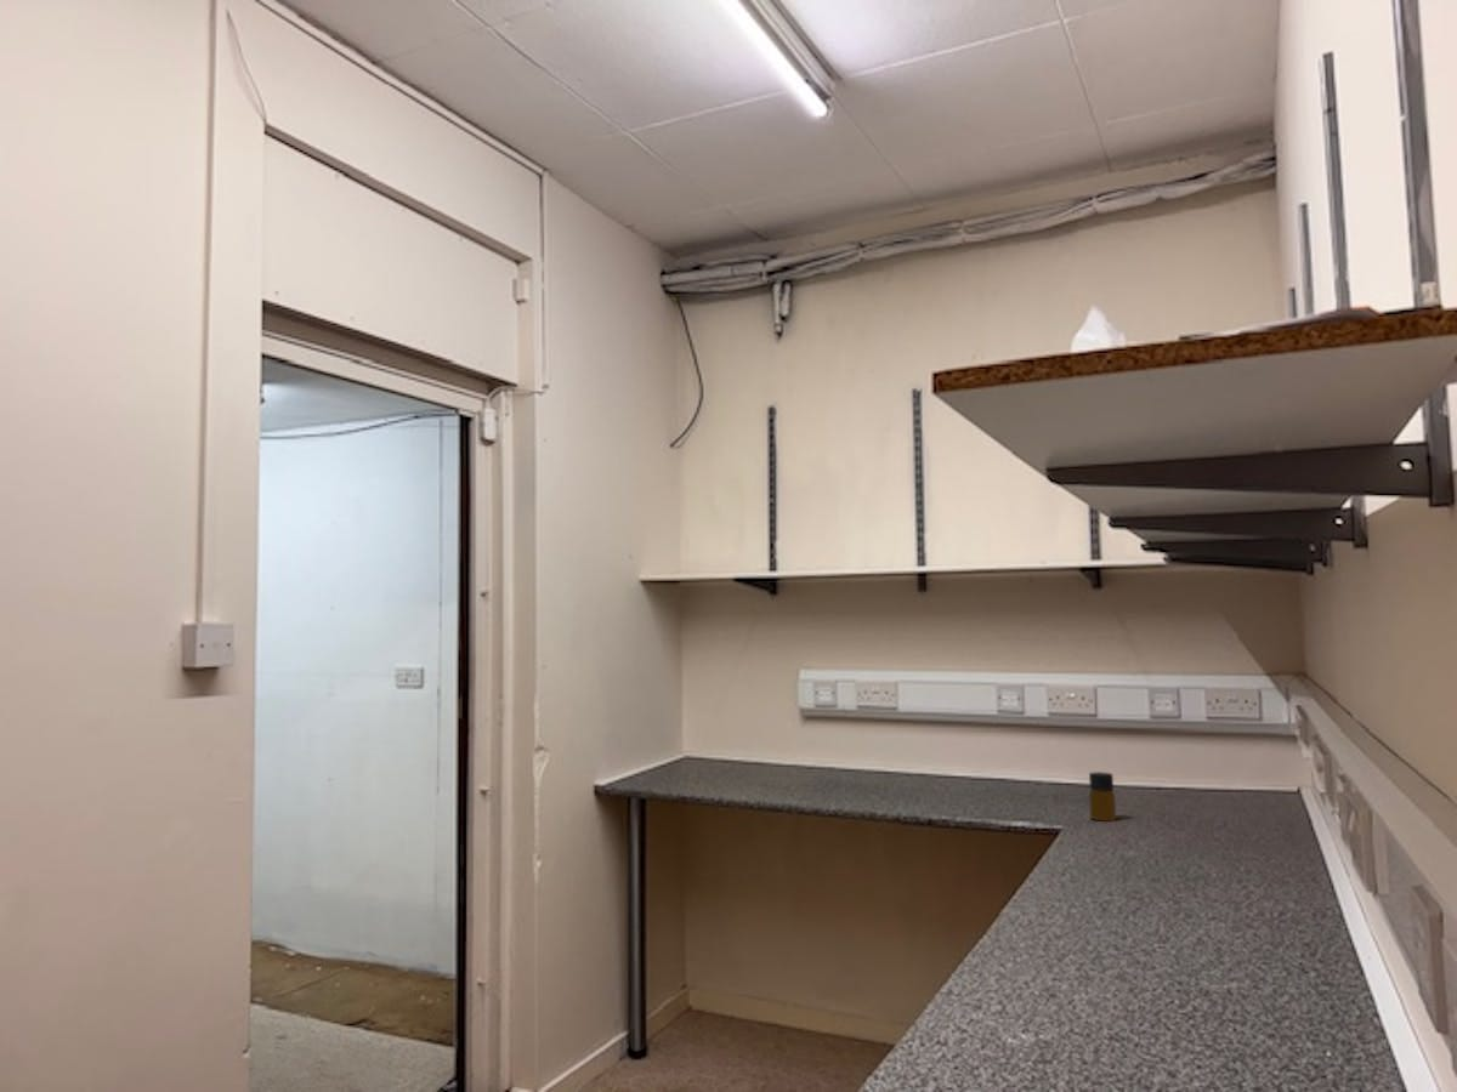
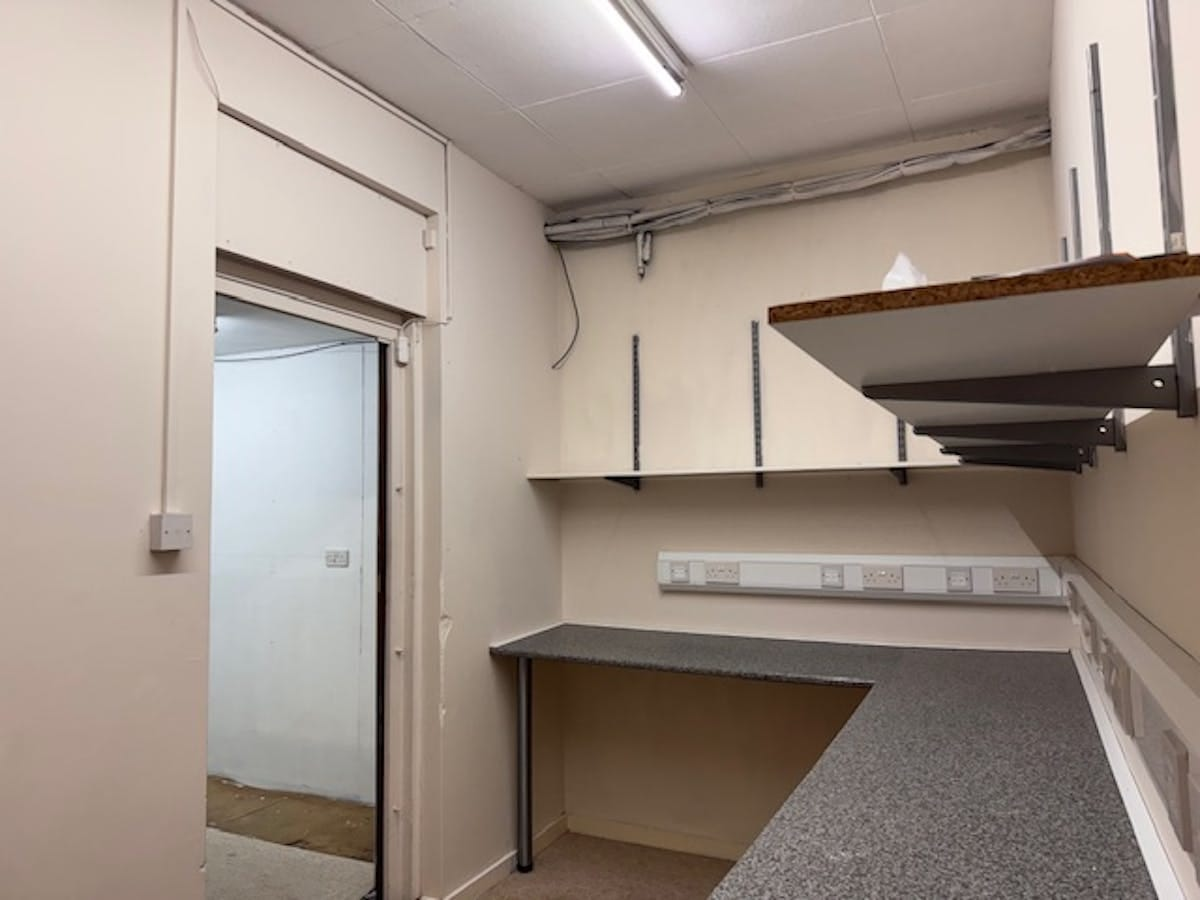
- bottle [1088,770,1117,823]
